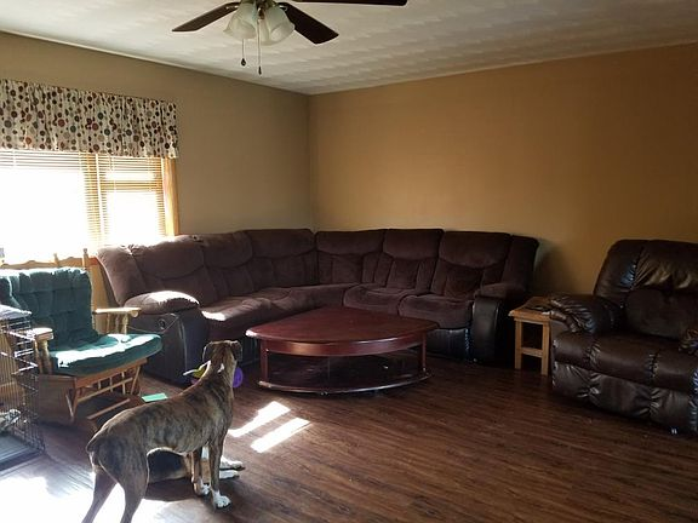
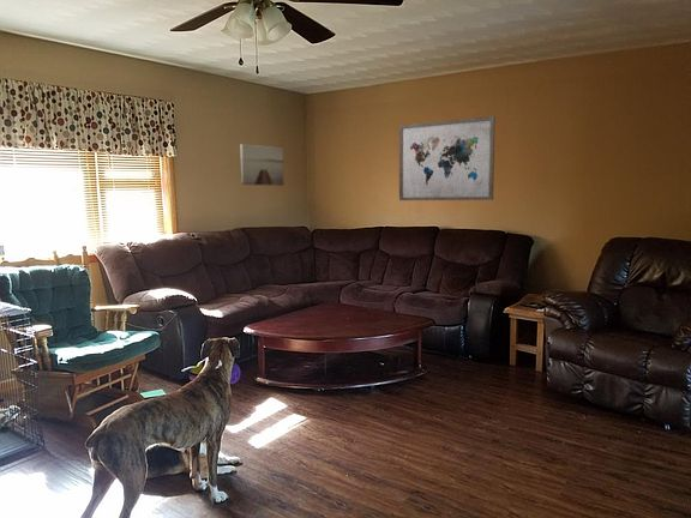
+ wall art [398,115,495,201]
+ wall art [239,143,284,187]
